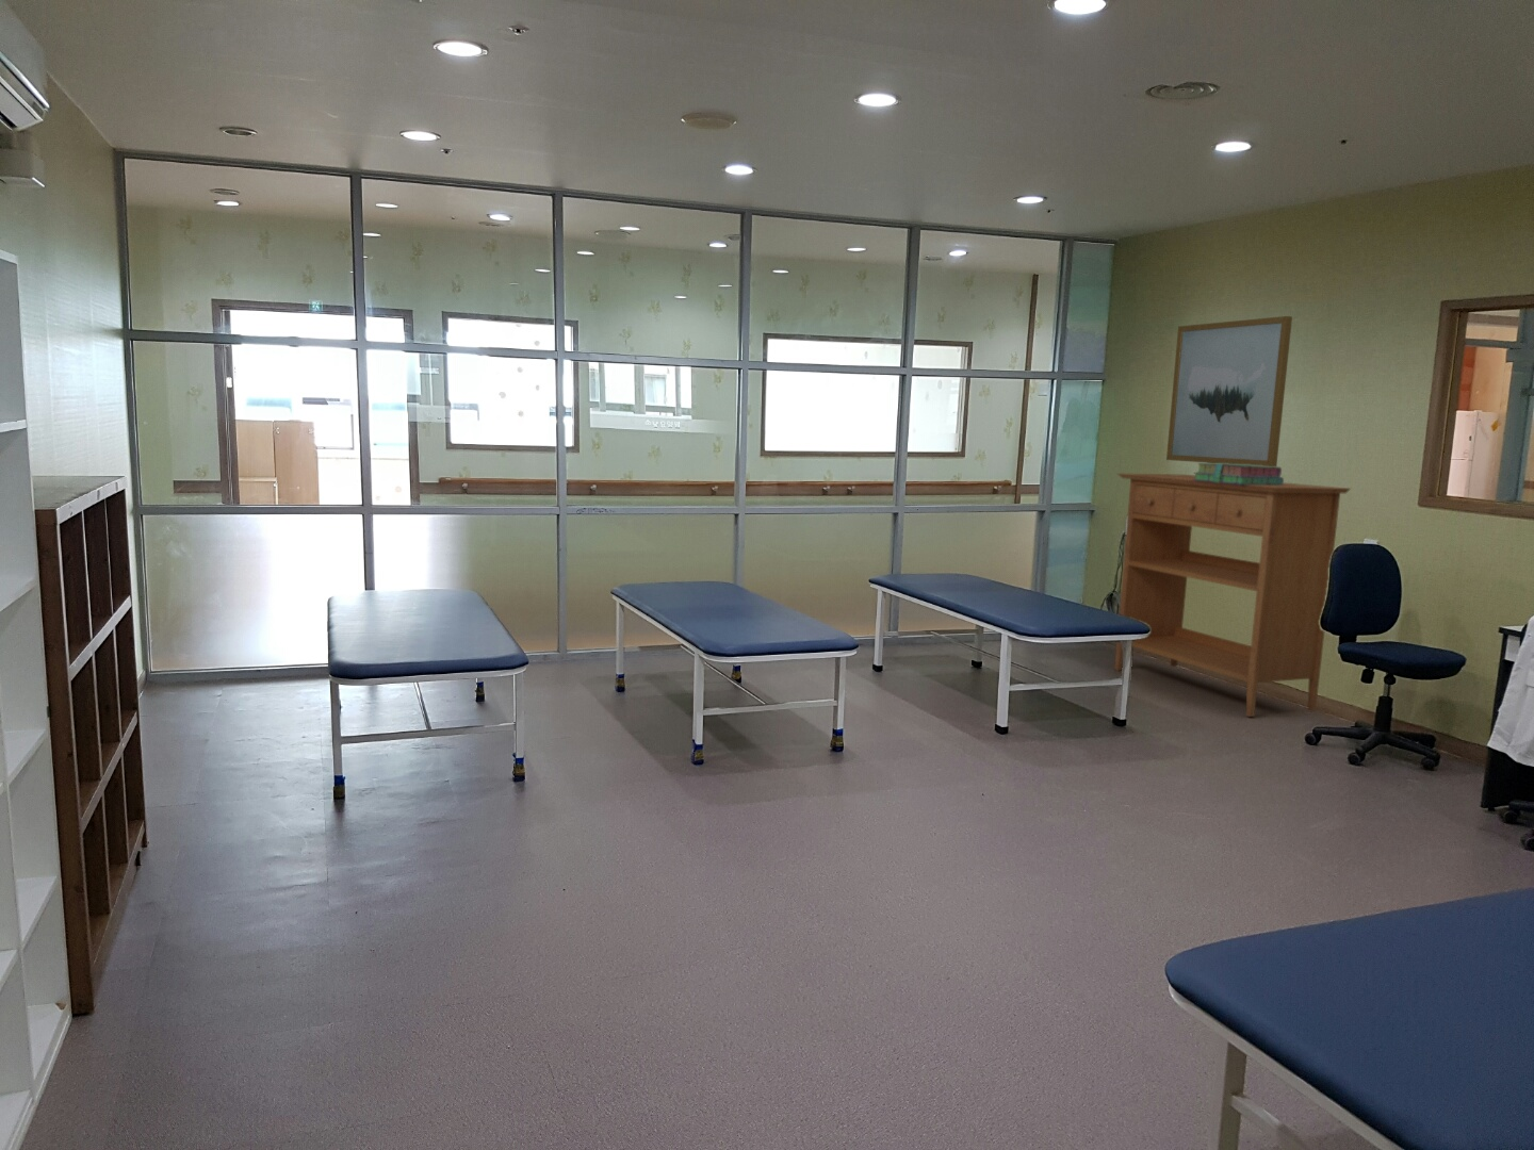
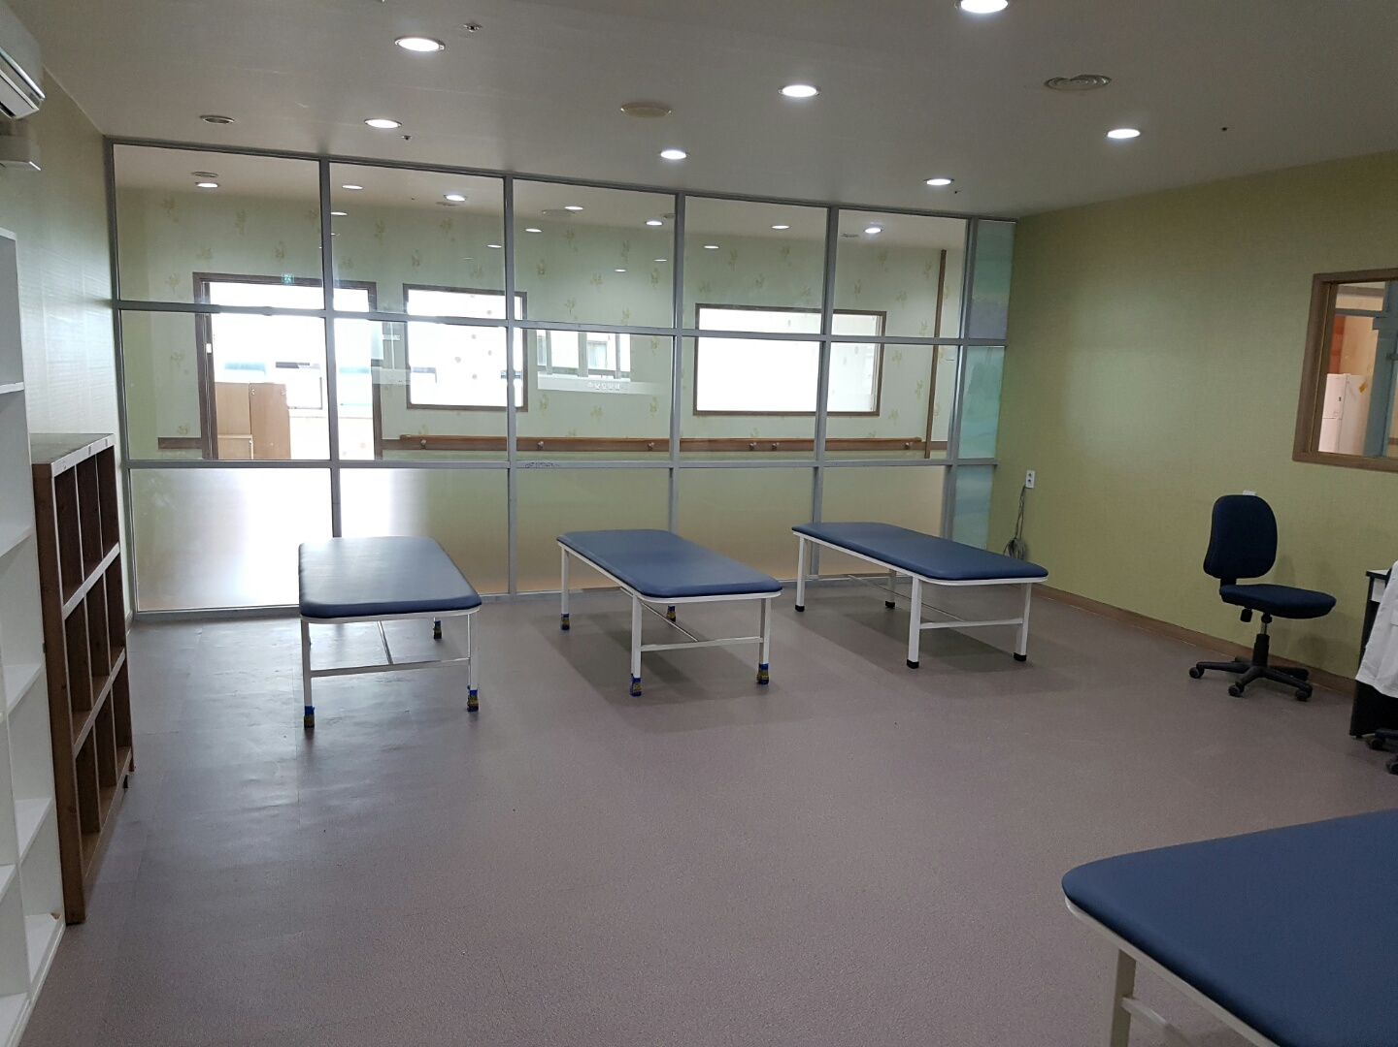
- console table [1114,472,1352,718]
- stack of books [1193,463,1285,486]
- wall art [1166,315,1294,466]
